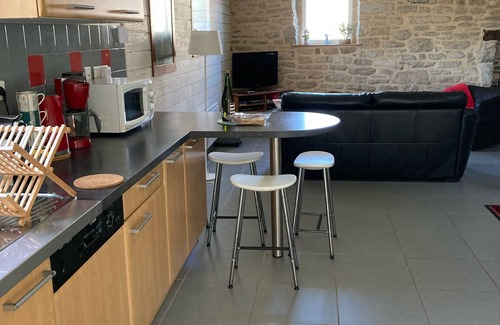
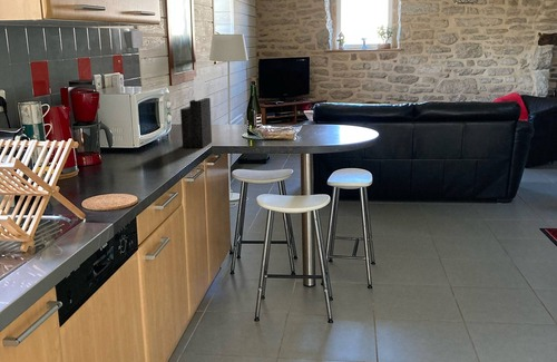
+ knife block [179,75,213,149]
